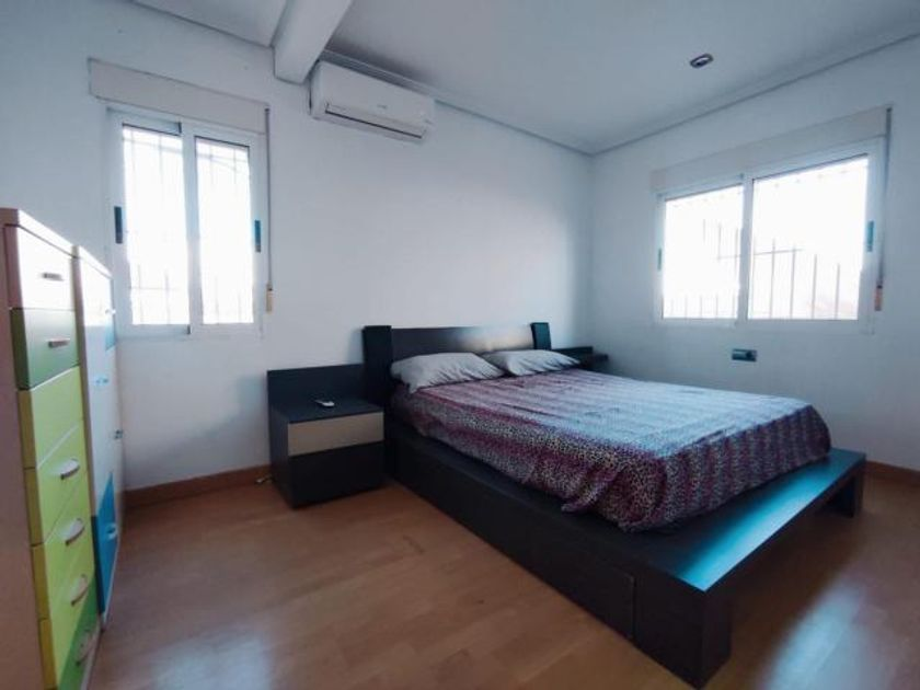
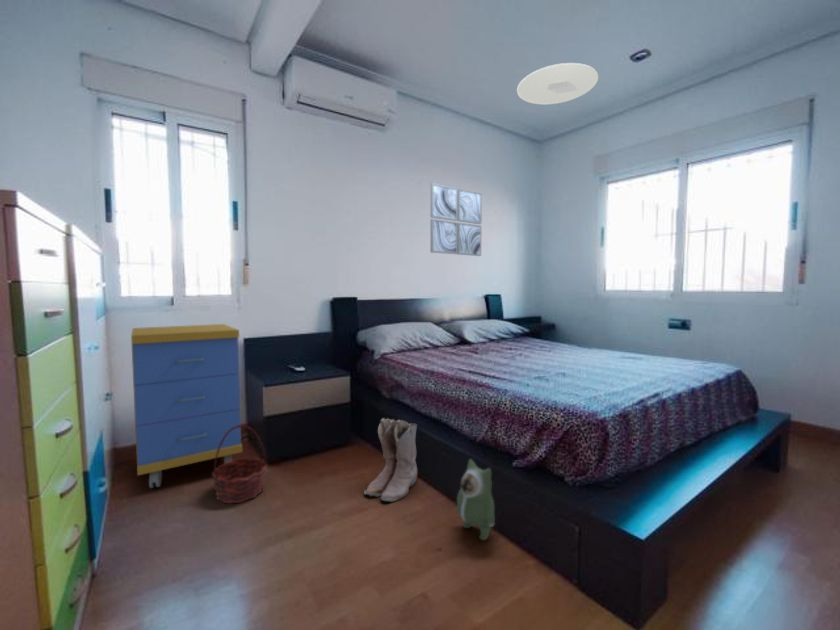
+ basket [210,424,269,504]
+ plush toy [456,458,496,541]
+ storage cabinet [130,323,243,489]
+ wall art [429,182,483,257]
+ boots [363,417,418,503]
+ ceiling light [516,62,599,105]
